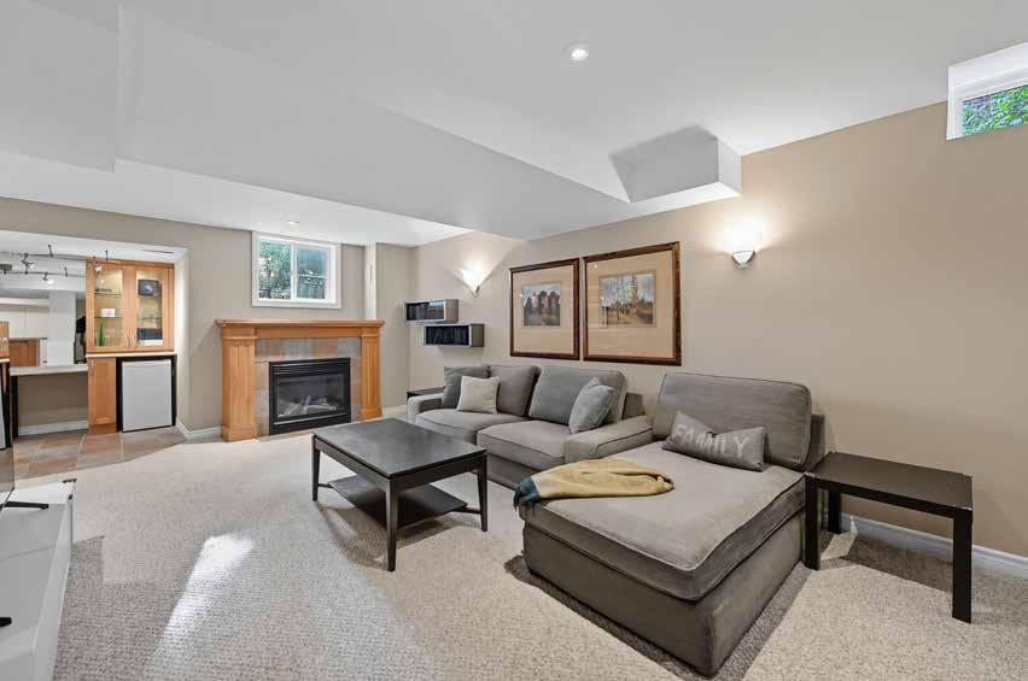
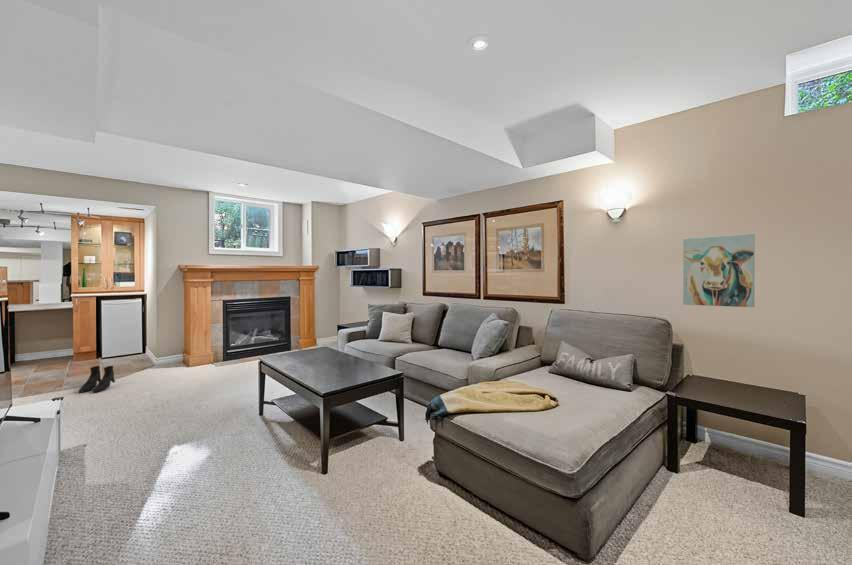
+ wall art [682,233,755,308]
+ boots [78,365,116,394]
